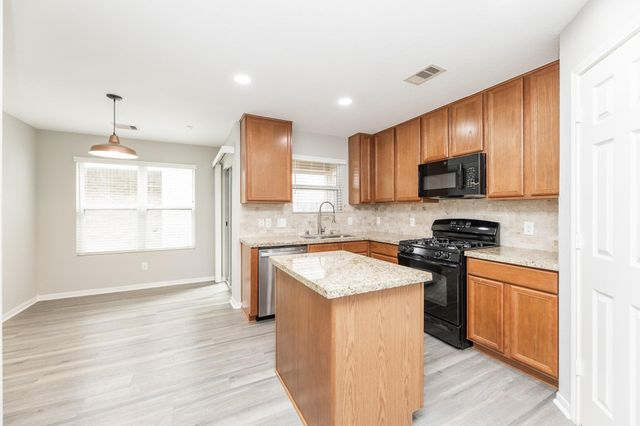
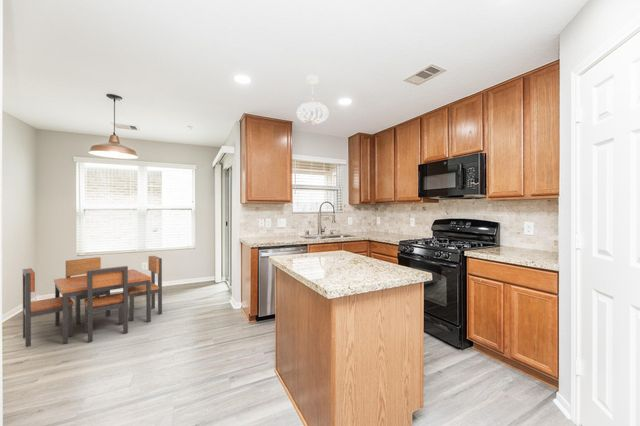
+ dining table [22,255,163,348]
+ pendant light [296,74,330,126]
